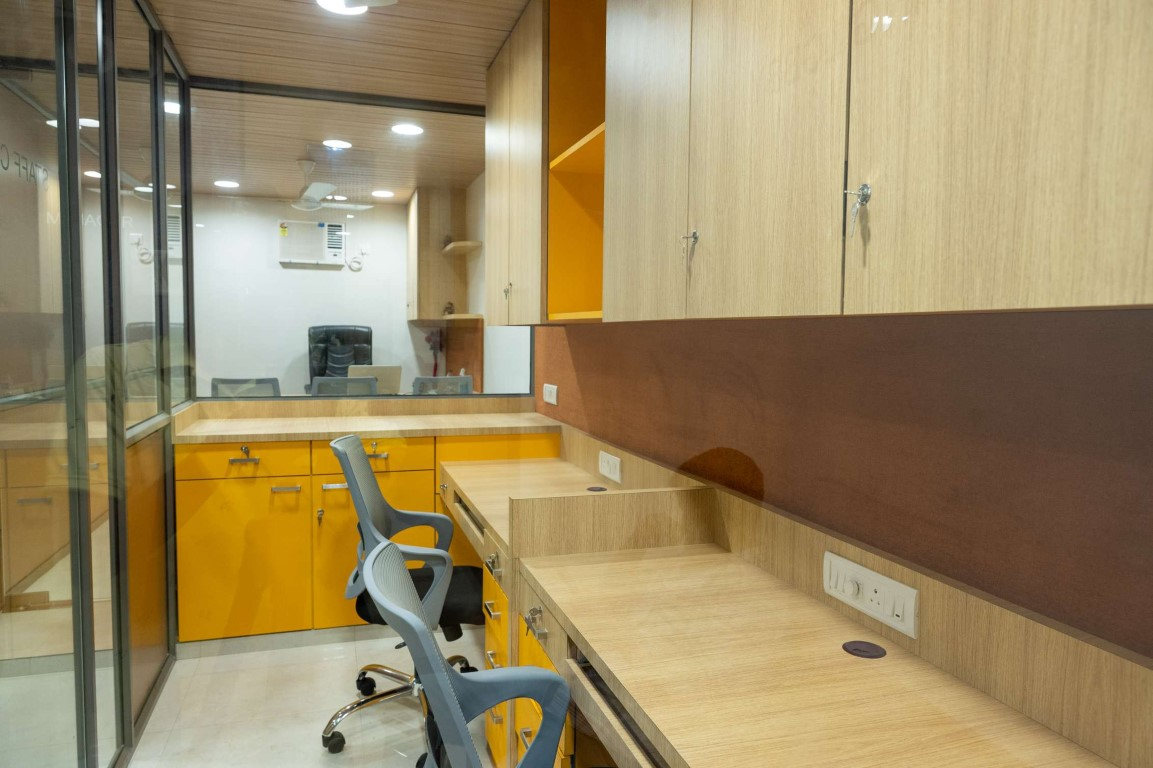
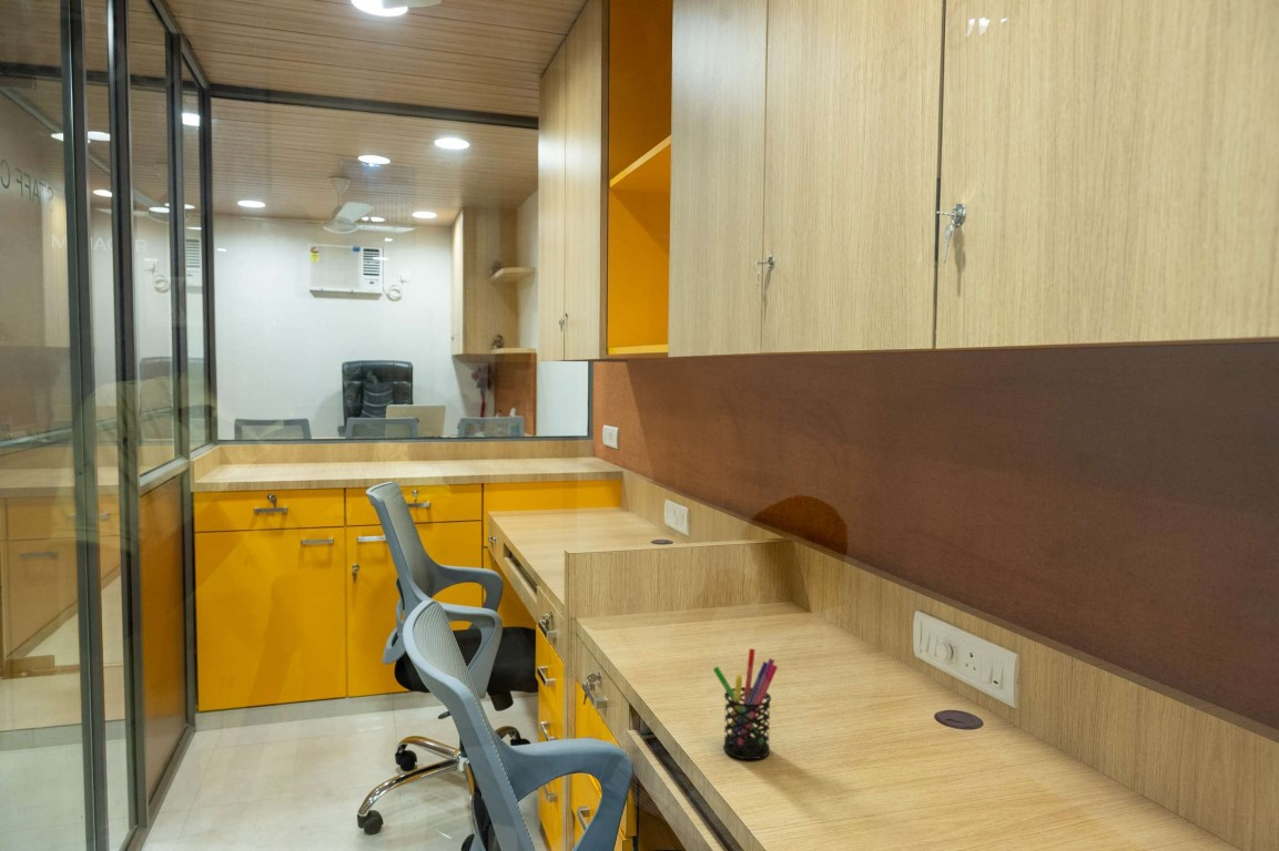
+ pen holder [712,647,779,760]
